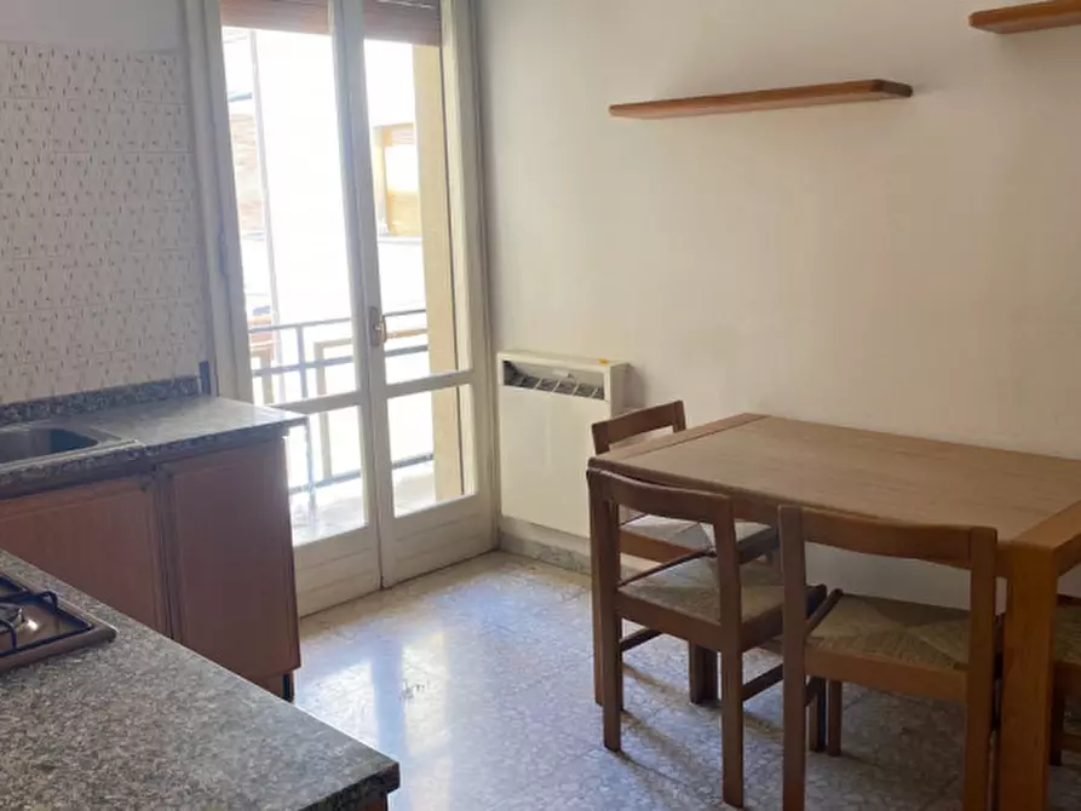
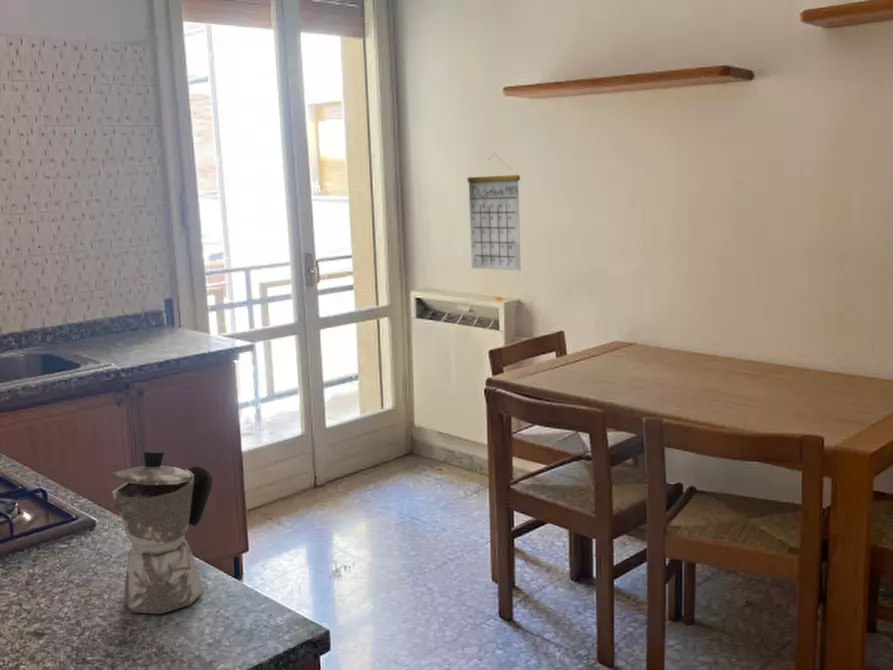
+ calendar [466,153,521,271]
+ moka pot [111,448,213,615]
